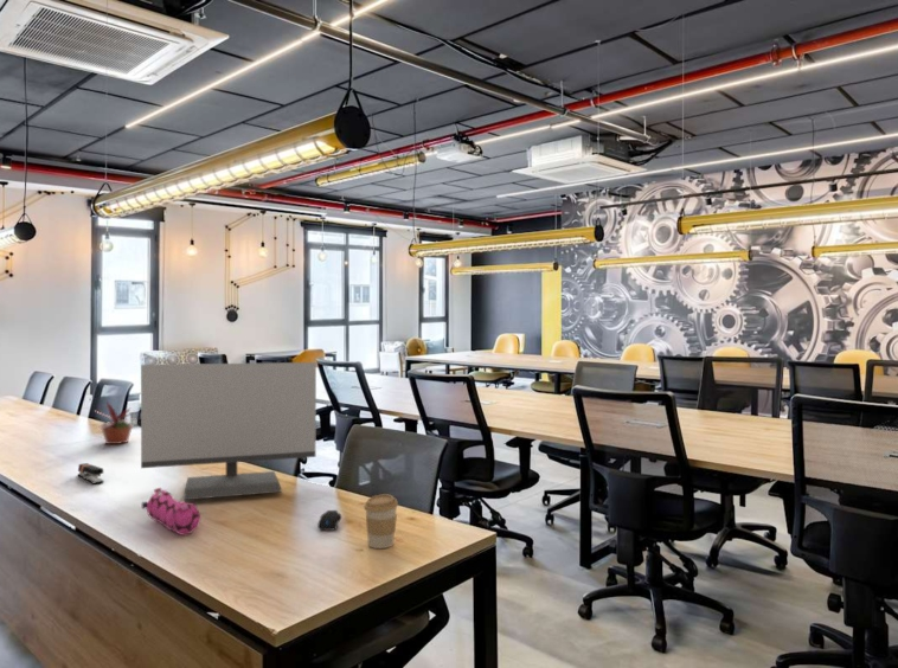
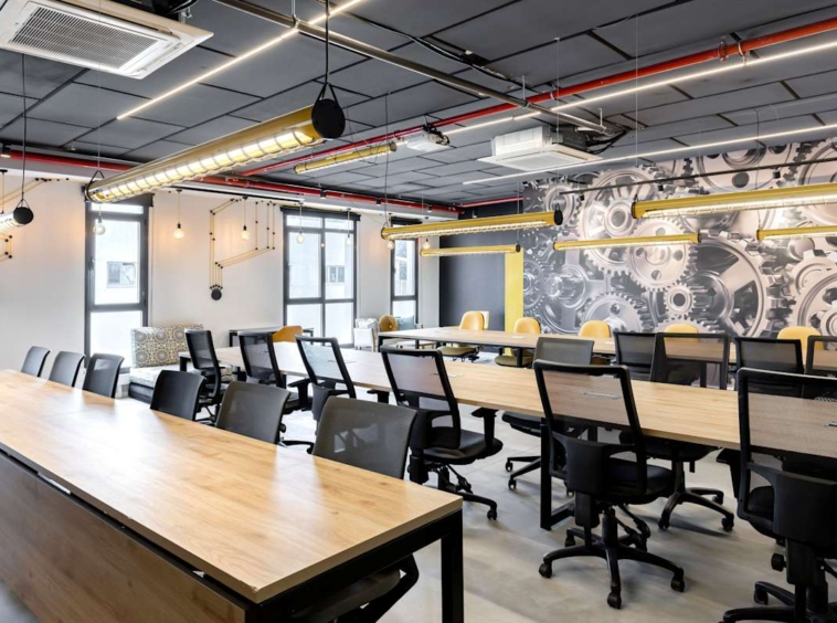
- stapler [77,462,105,484]
- potted plant [92,399,141,445]
- pencil case [141,487,201,537]
- computer monitor [140,361,317,501]
- coffee cup [363,493,399,550]
- computer mouse [316,509,342,532]
